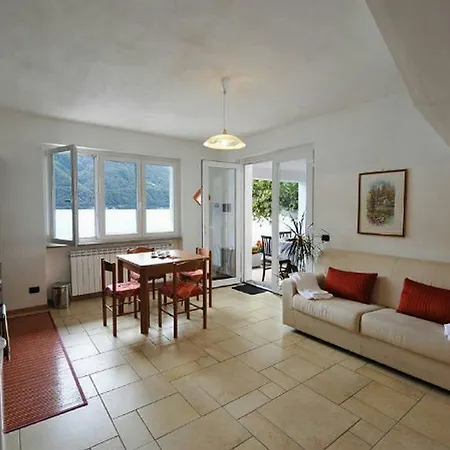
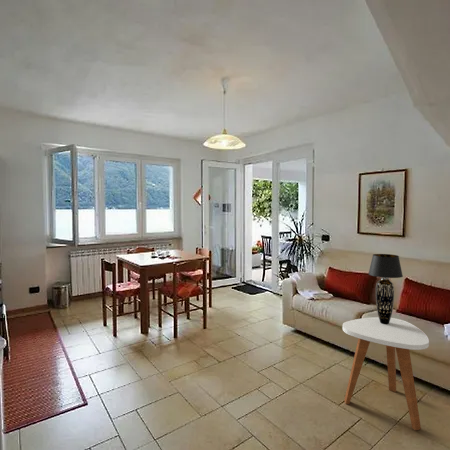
+ side table [342,316,430,431]
+ table lamp [368,253,404,324]
